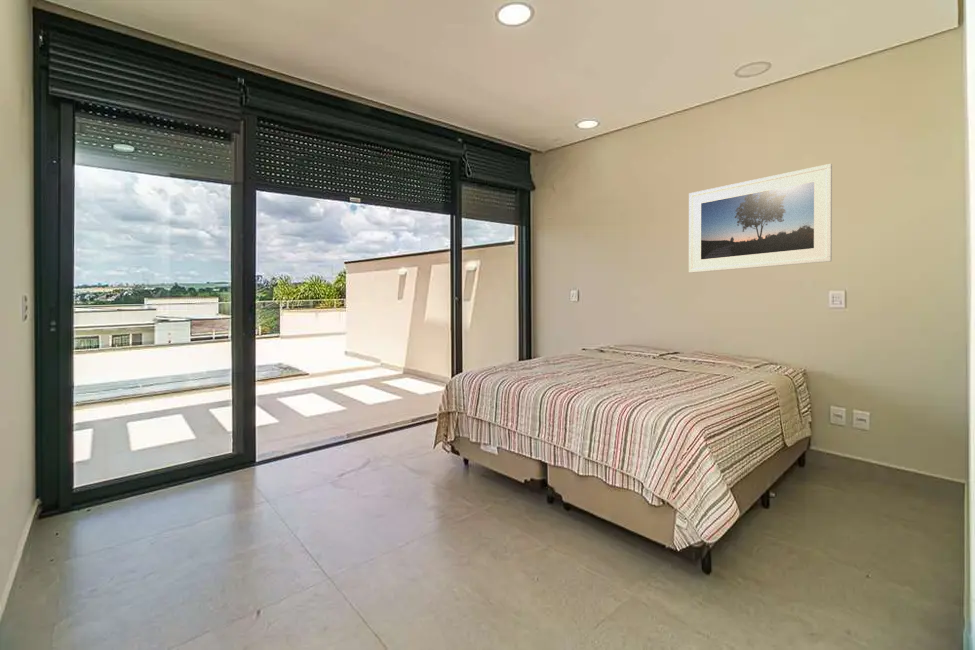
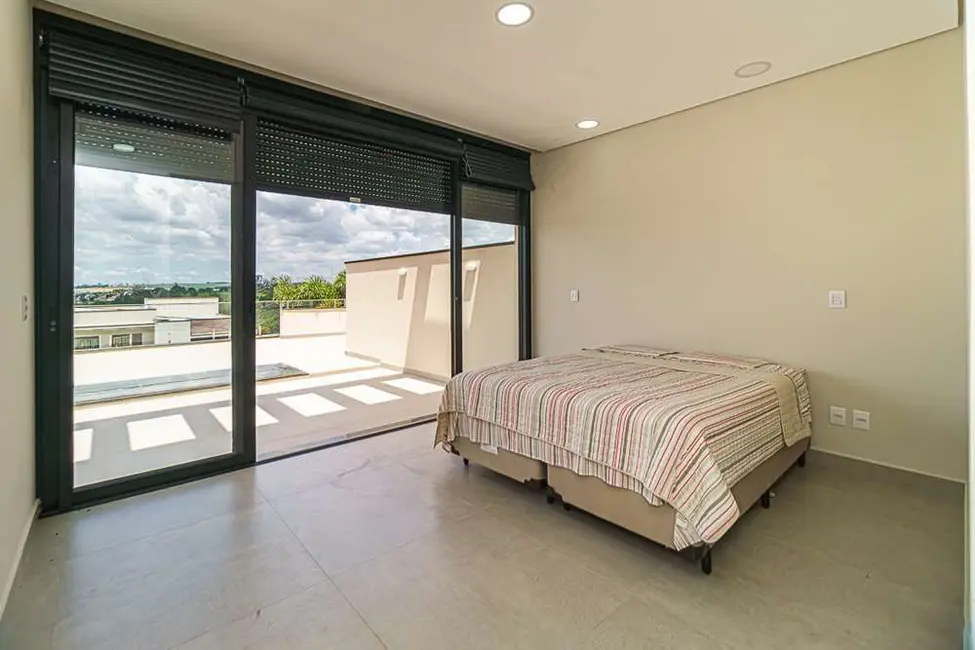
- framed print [688,163,833,274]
